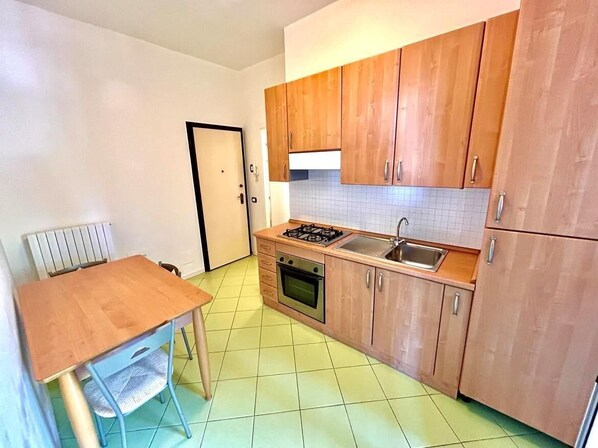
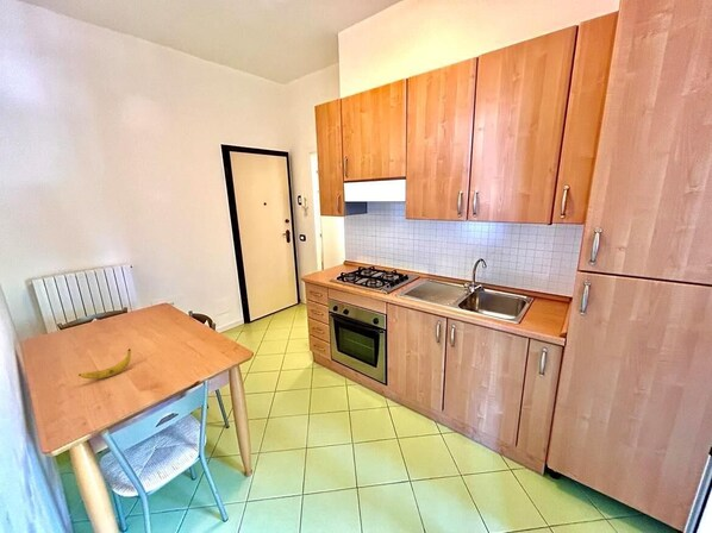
+ banana [77,347,132,381]
